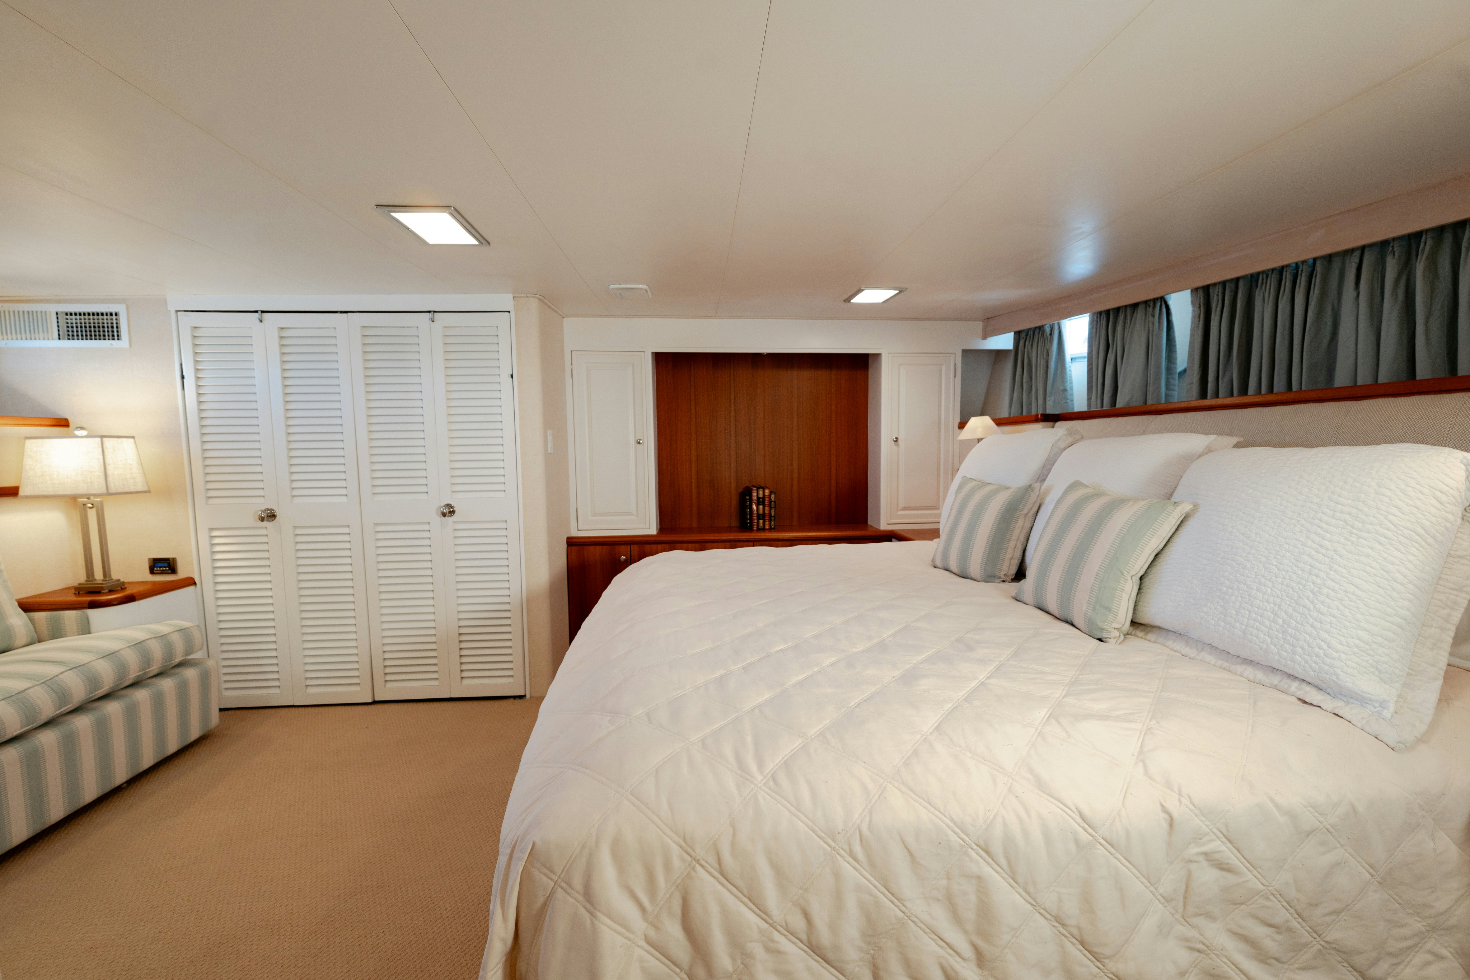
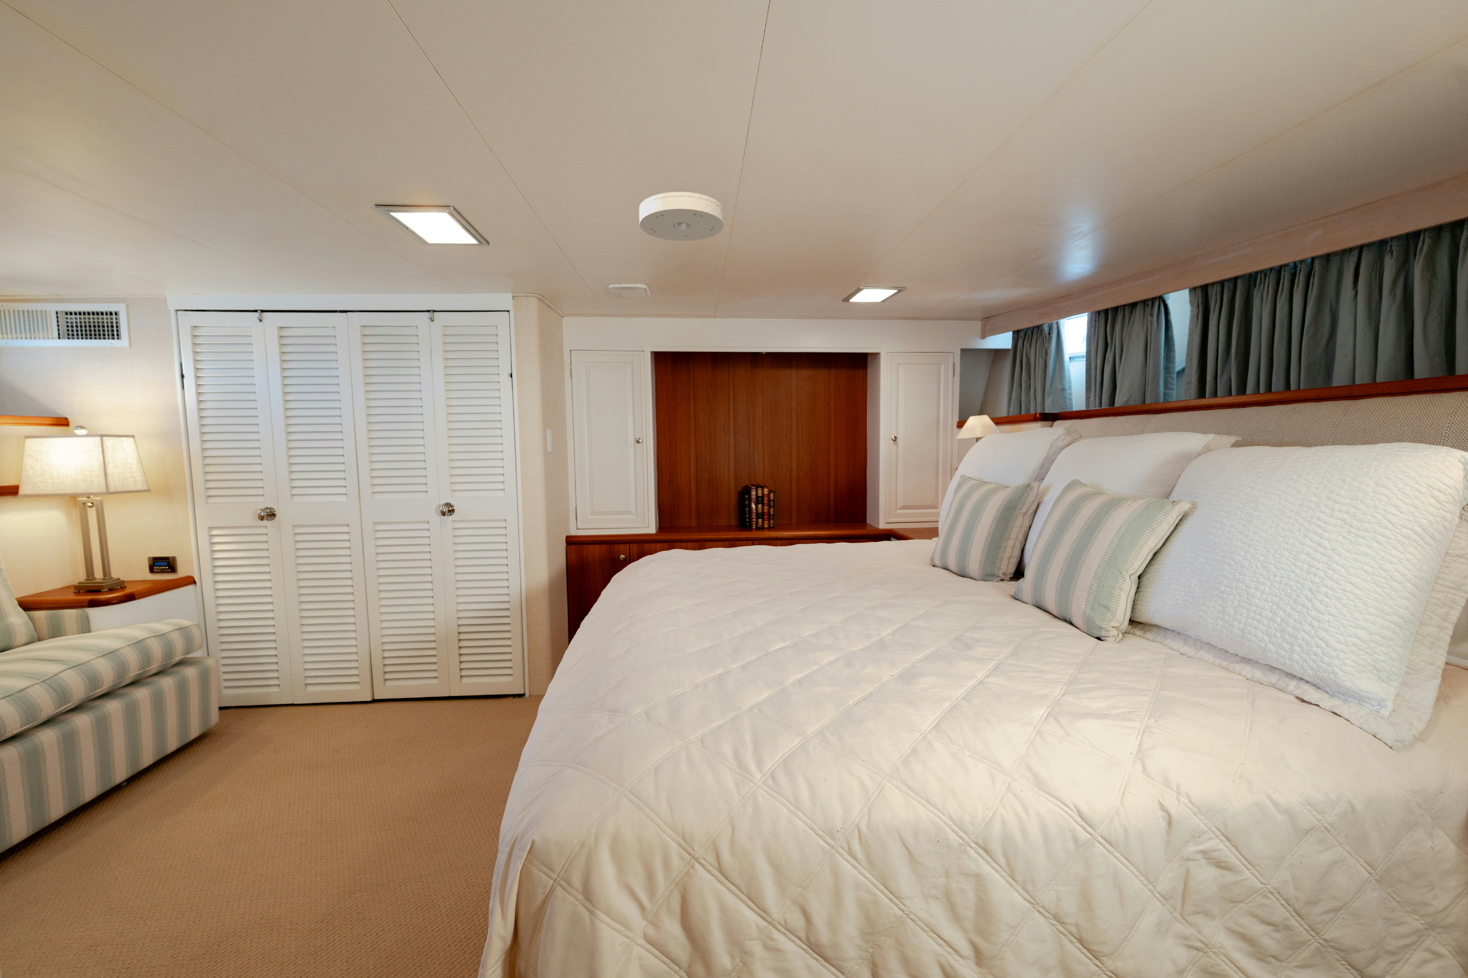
+ smoke detector [639,192,724,241]
